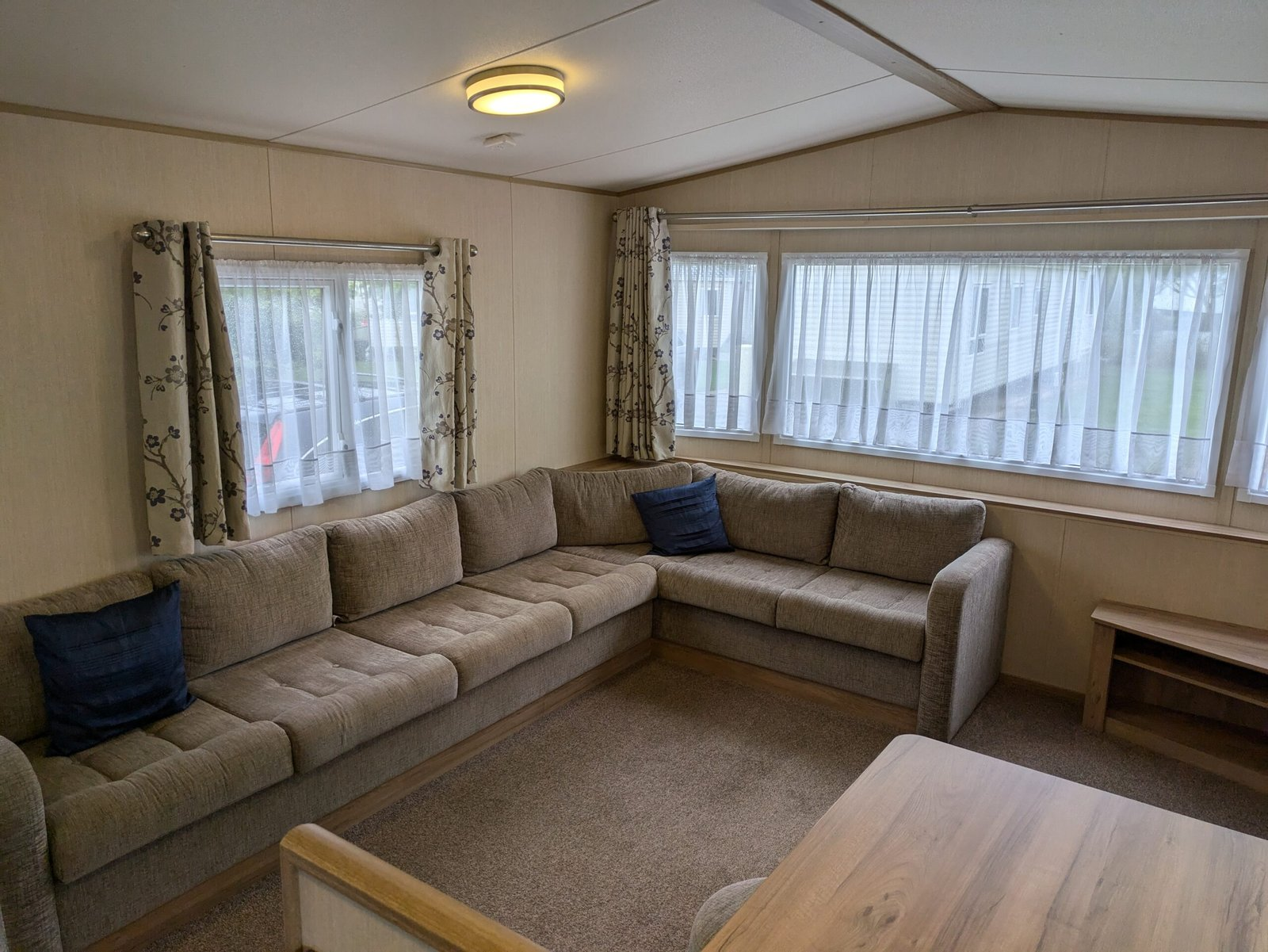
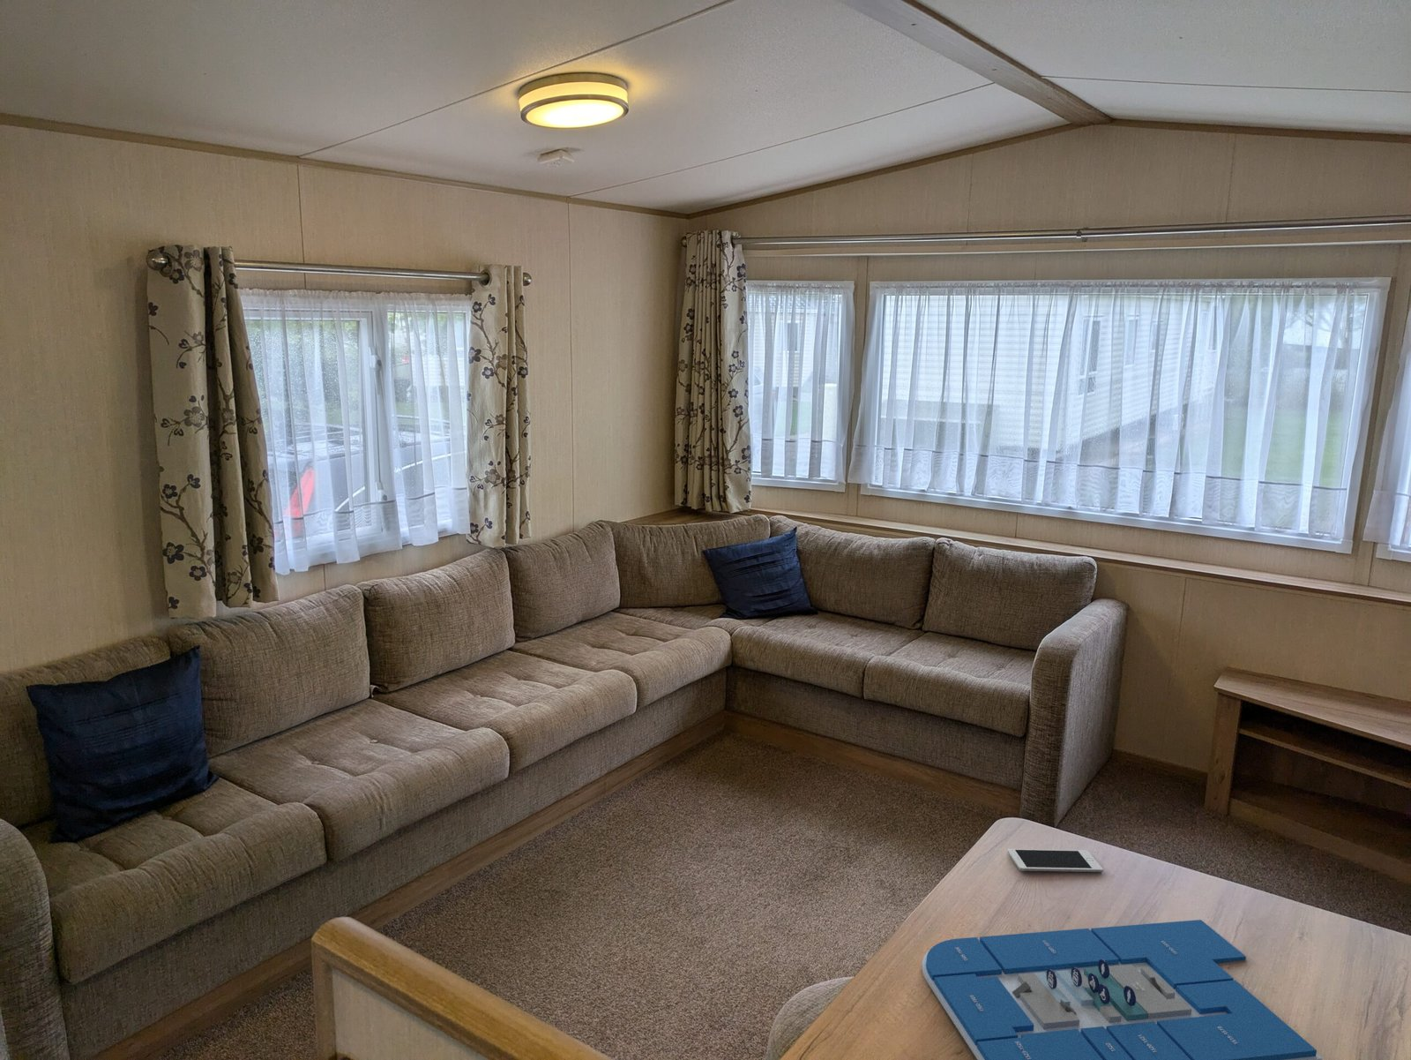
+ board game [921,919,1324,1060]
+ cell phone [1007,848,1104,873]
